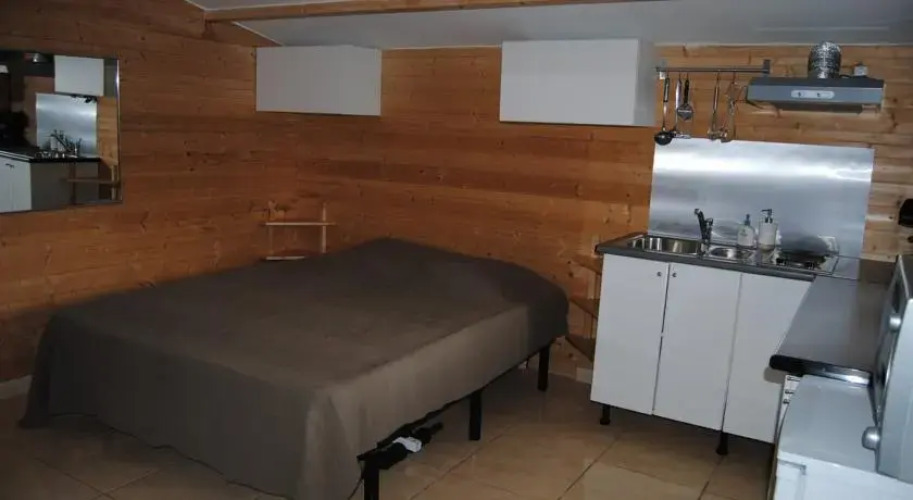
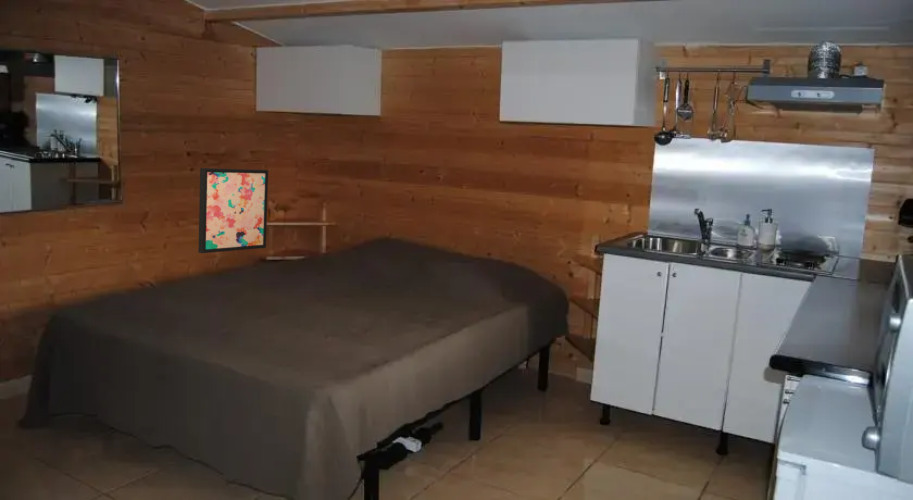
+ wall art [197,167,269,254]
